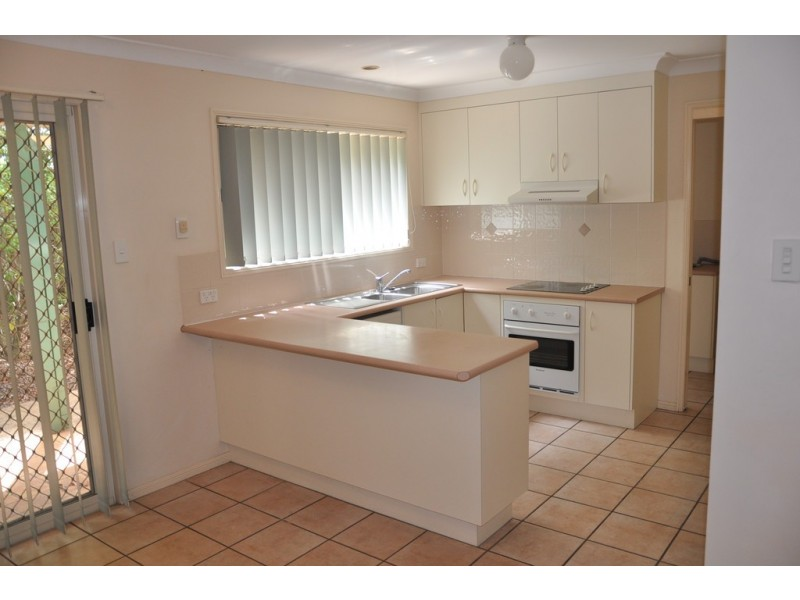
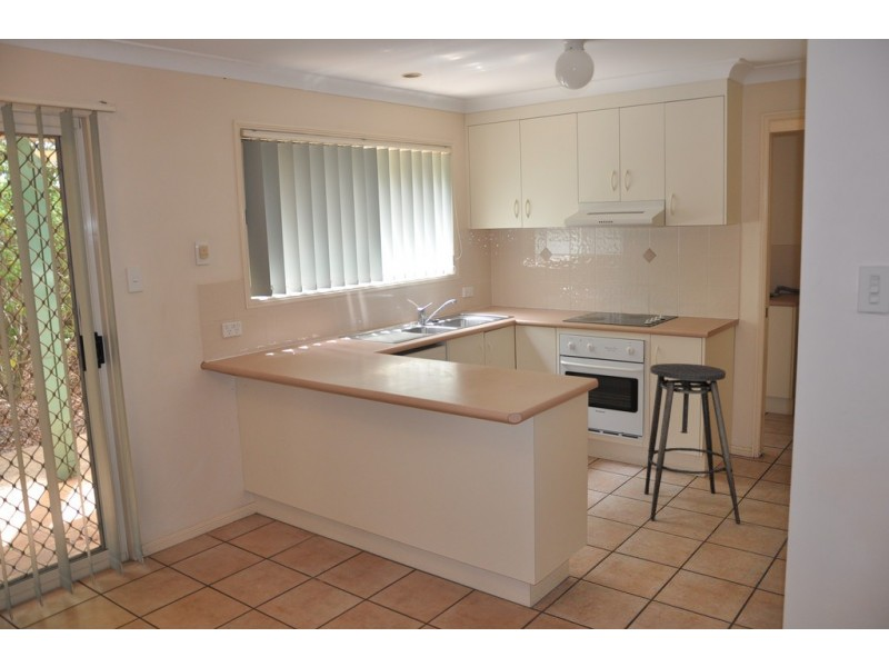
+ stool [643,362,741,525]
